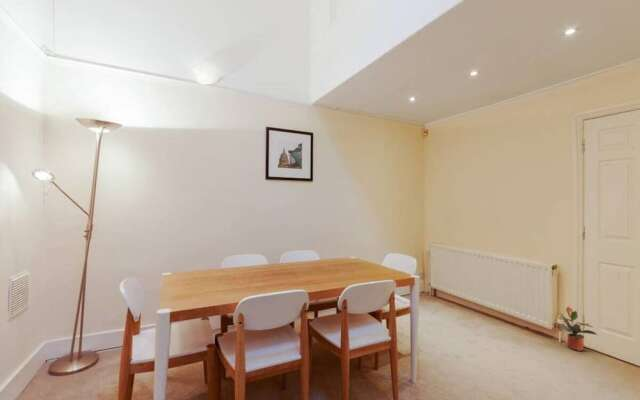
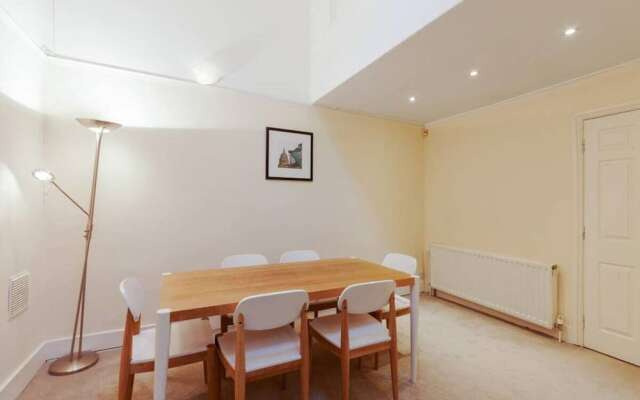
- potted plant [554,305,598,352]
